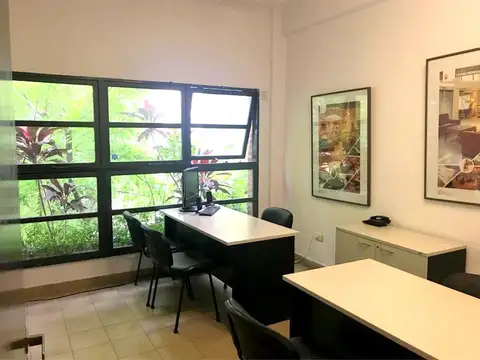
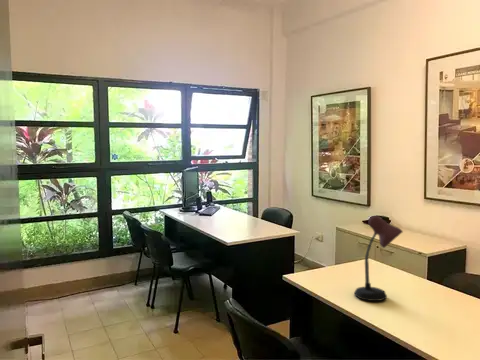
+ desk lamp [353,215,404,302]
